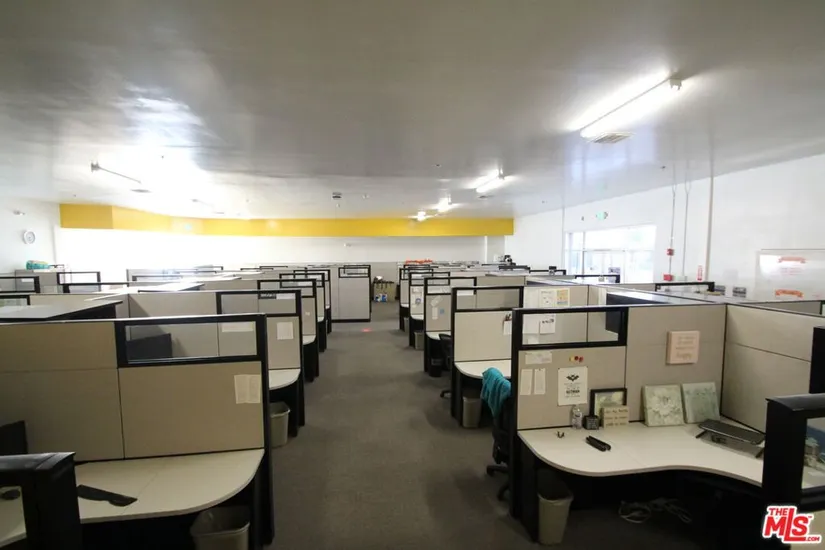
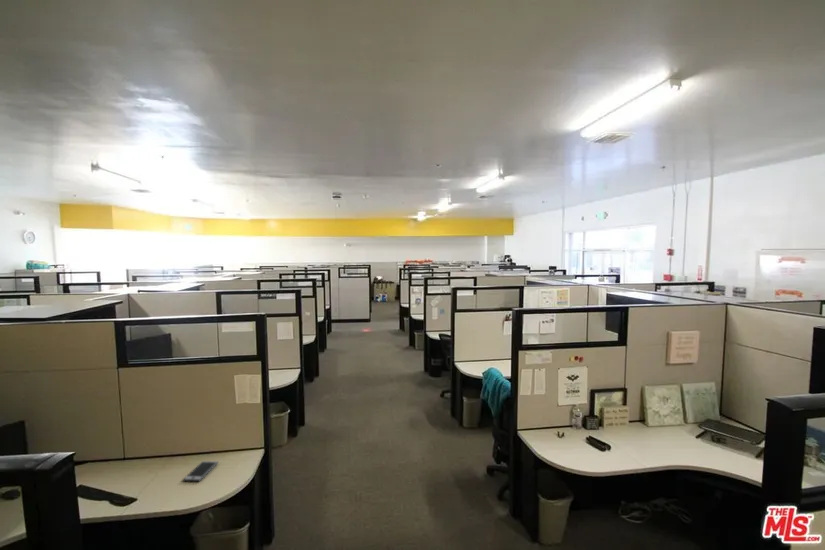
+ smartphone [182,460,219,482]
